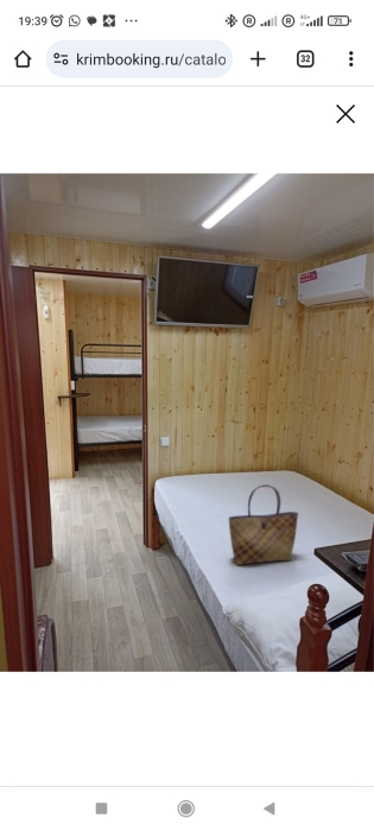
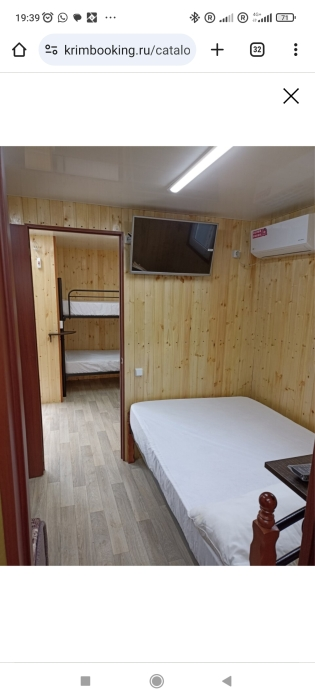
- tote bag [227,483,299,566]
